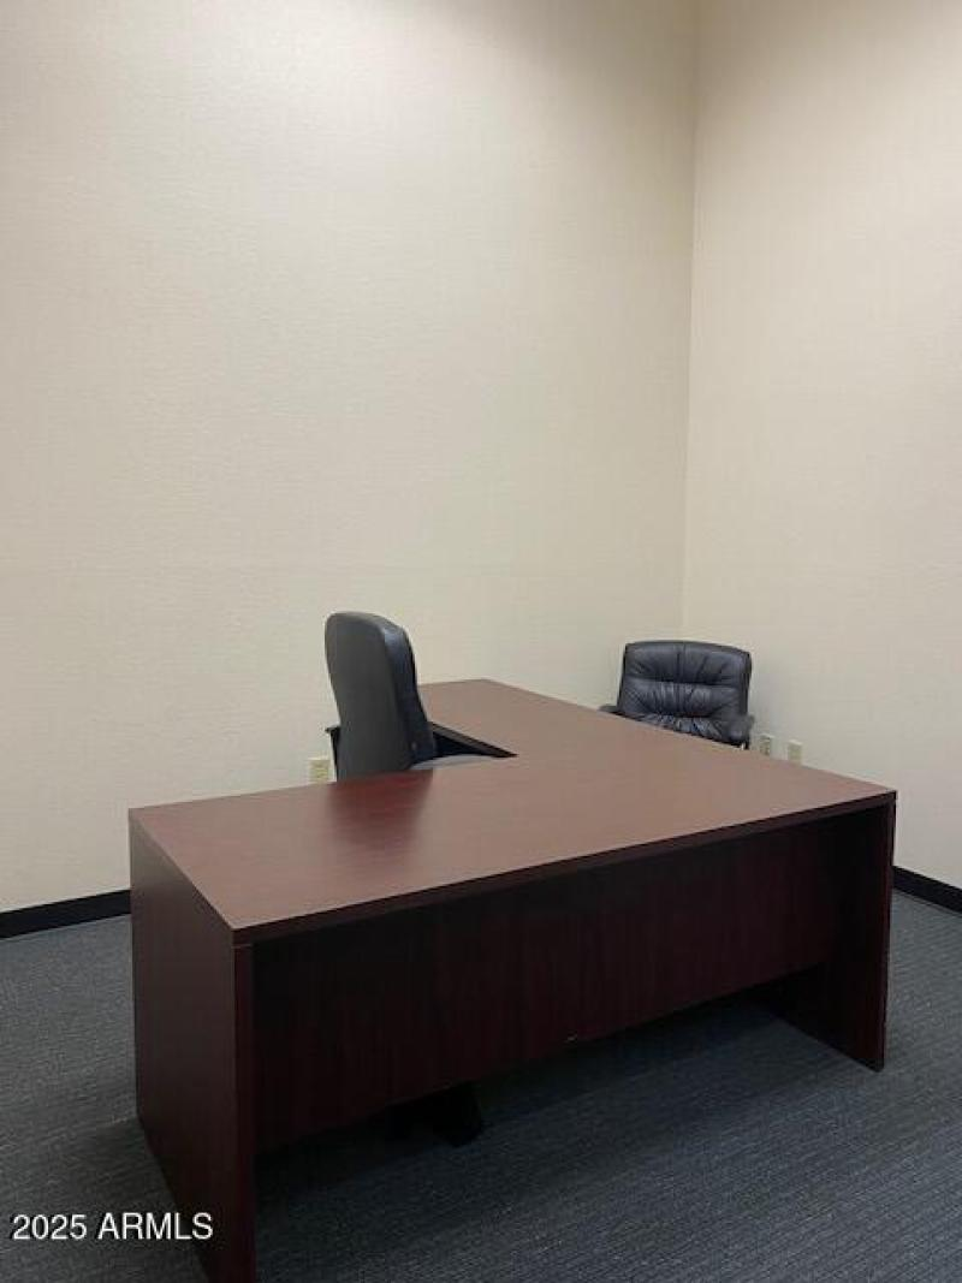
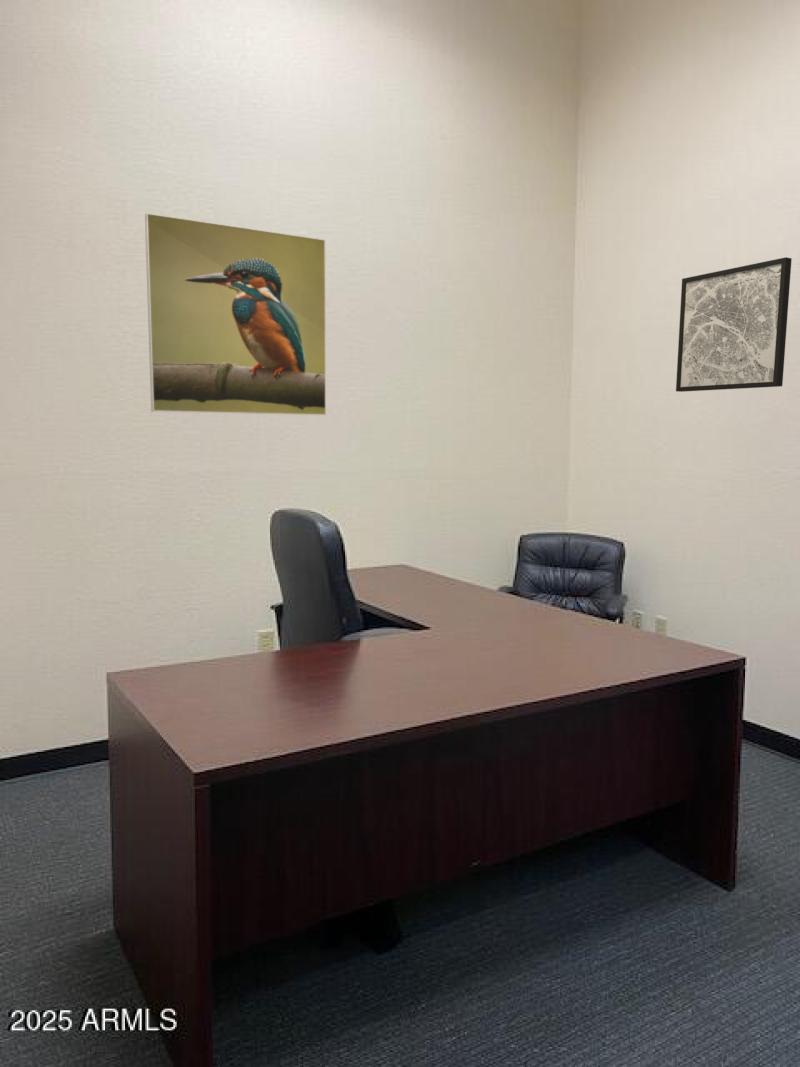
+ wall art [675,256,792,393]
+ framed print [144,212,327,416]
